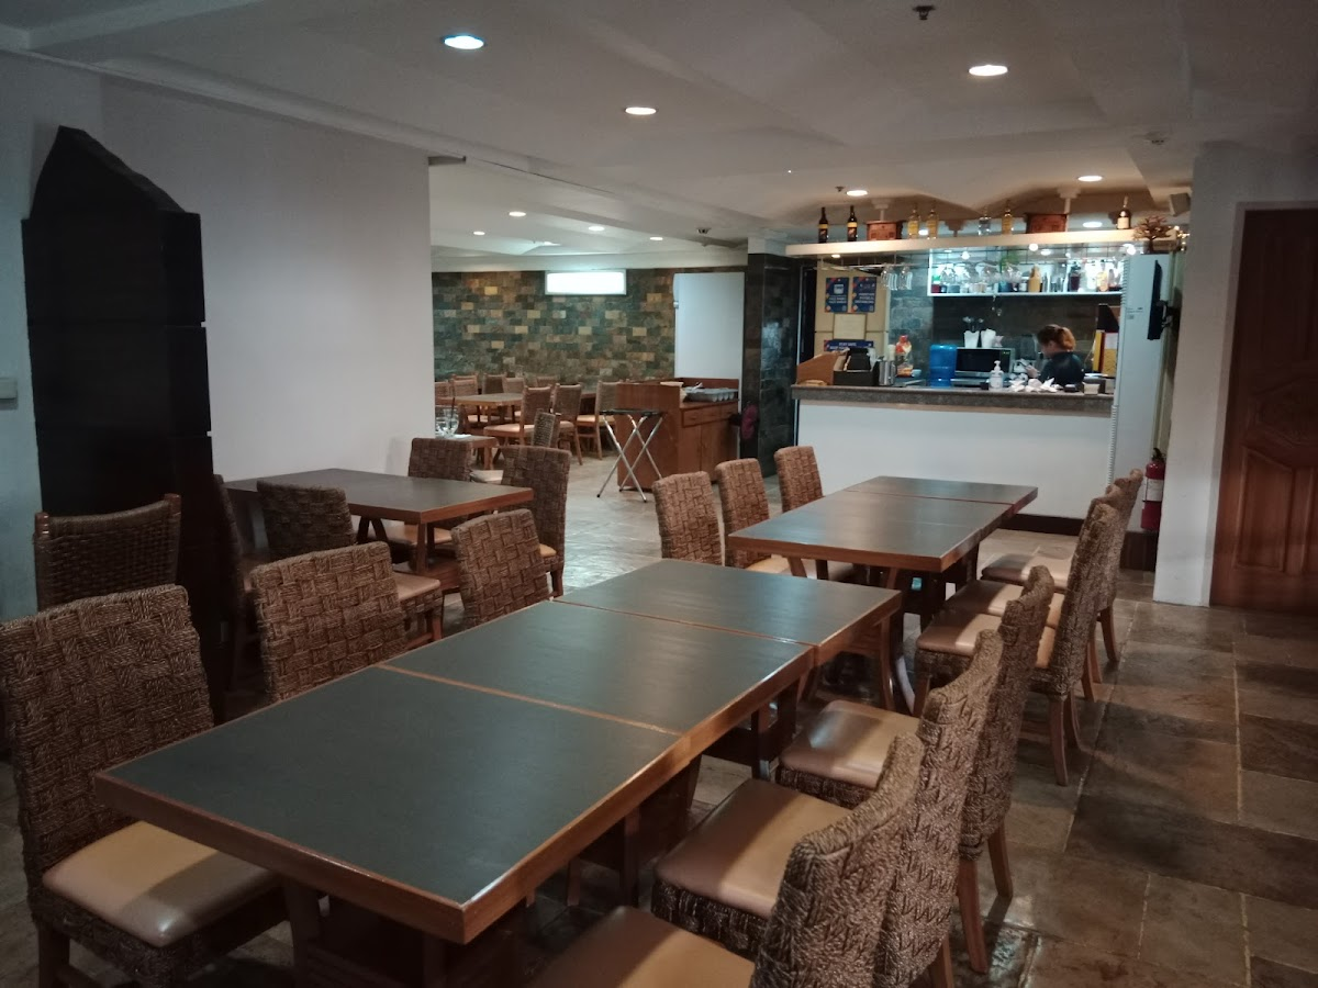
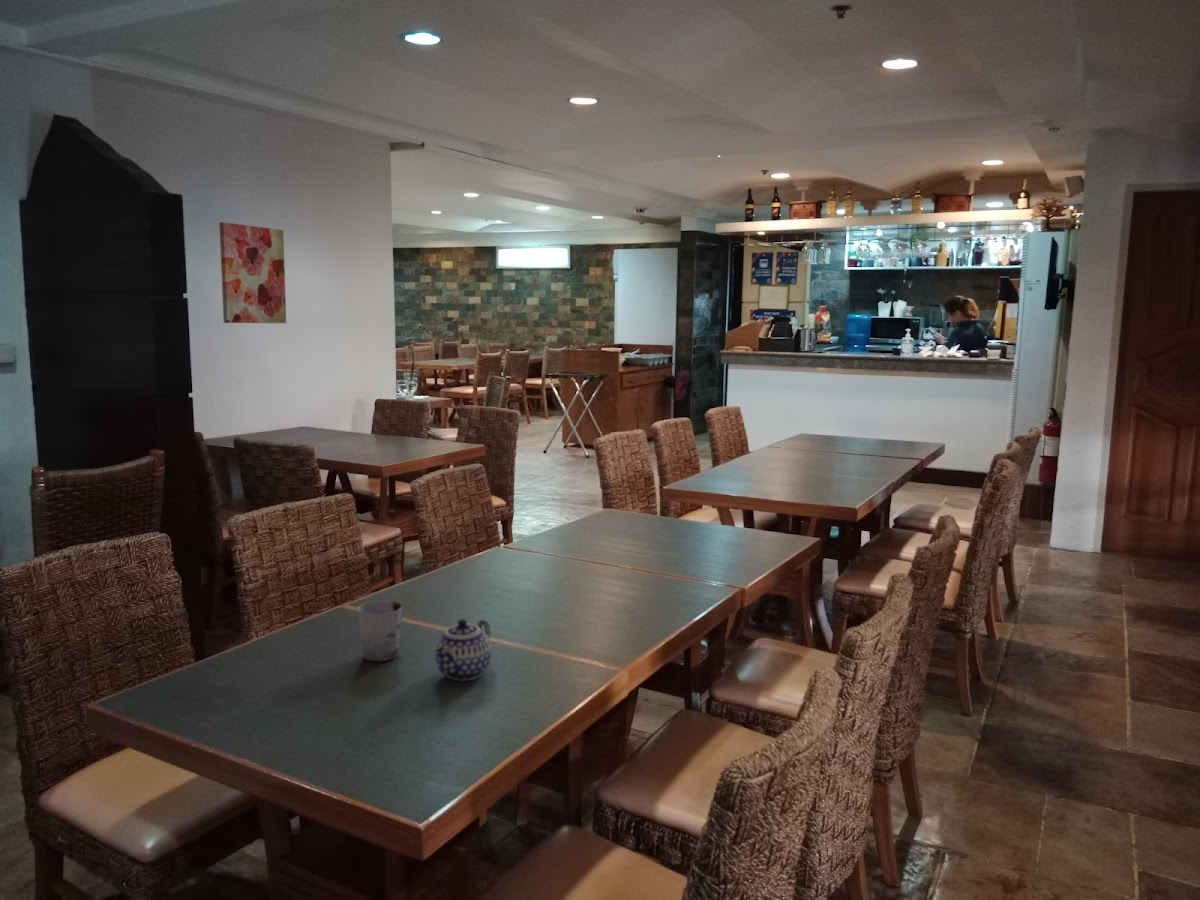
+ teapot [433,618,493,681]
+ wall art [218,221,287,324]
+ cup [357,600,403,662]
